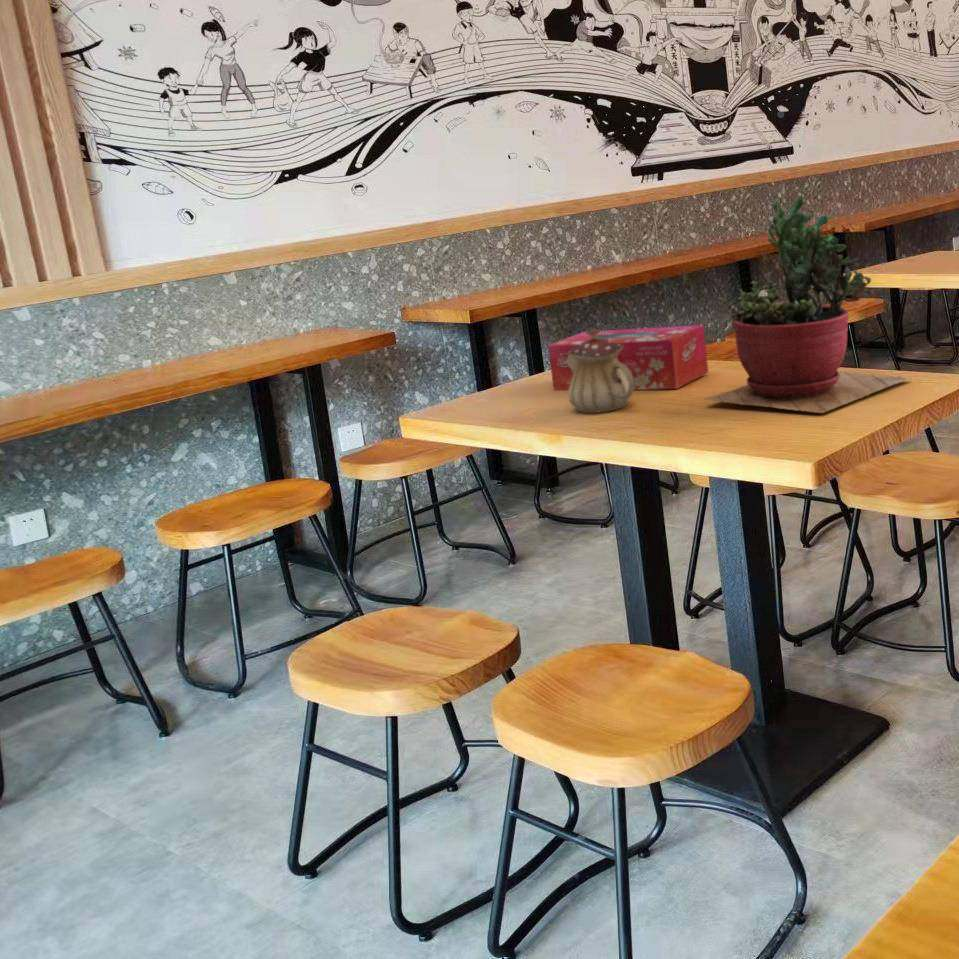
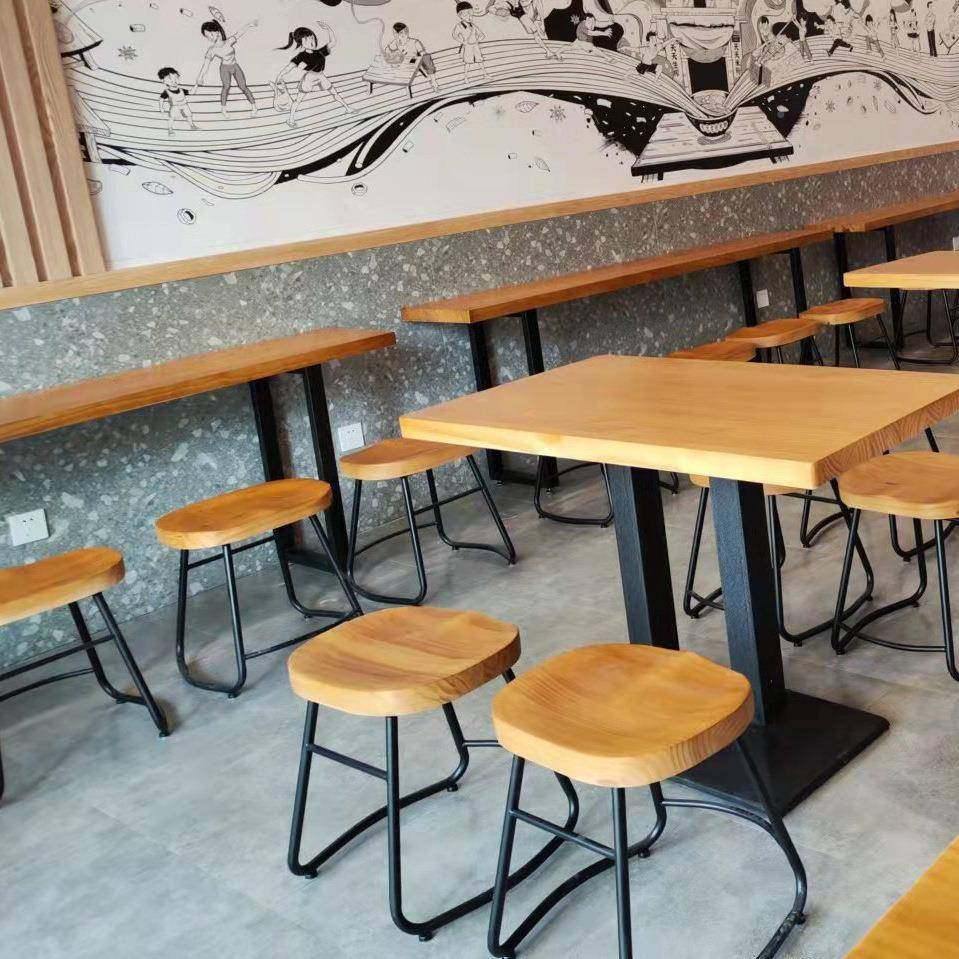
- tissue box [547,324,709,392]
- succulent plant [702,194,912,414]
- teapot [566,328,635,414]
